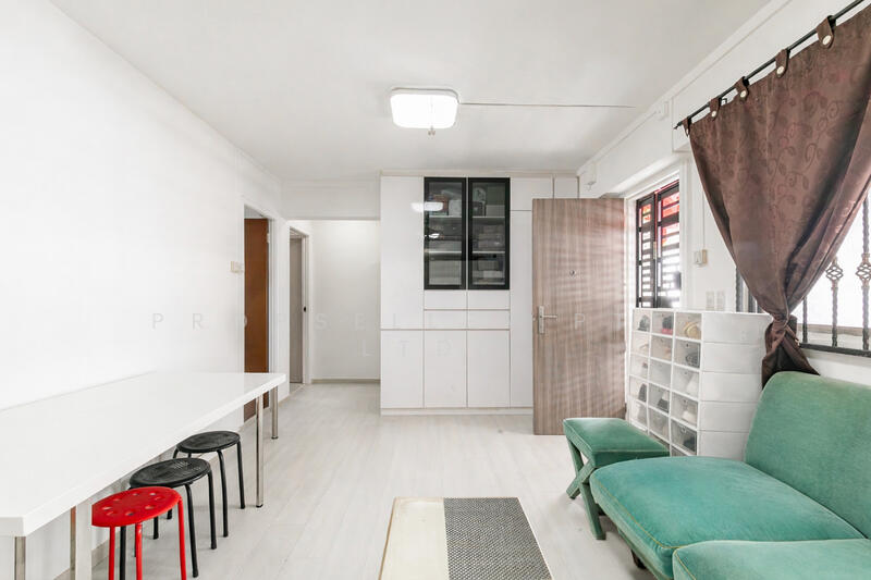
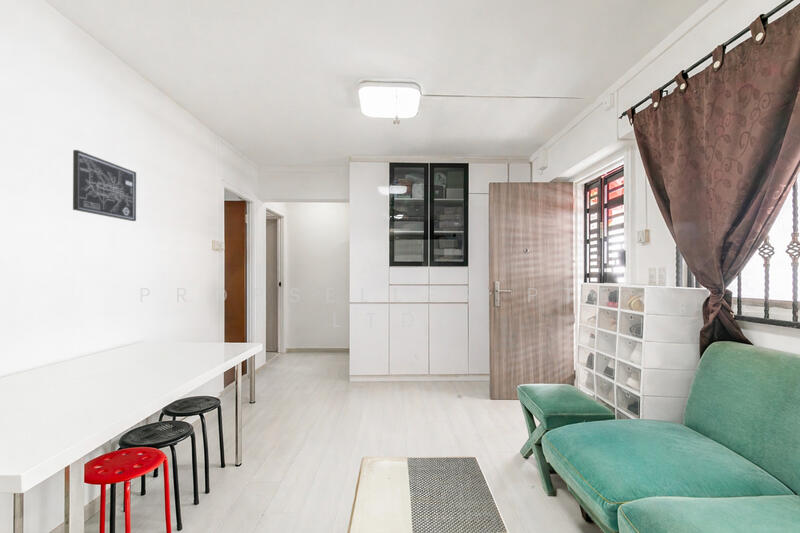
+ wall art [72,149,137,222]
